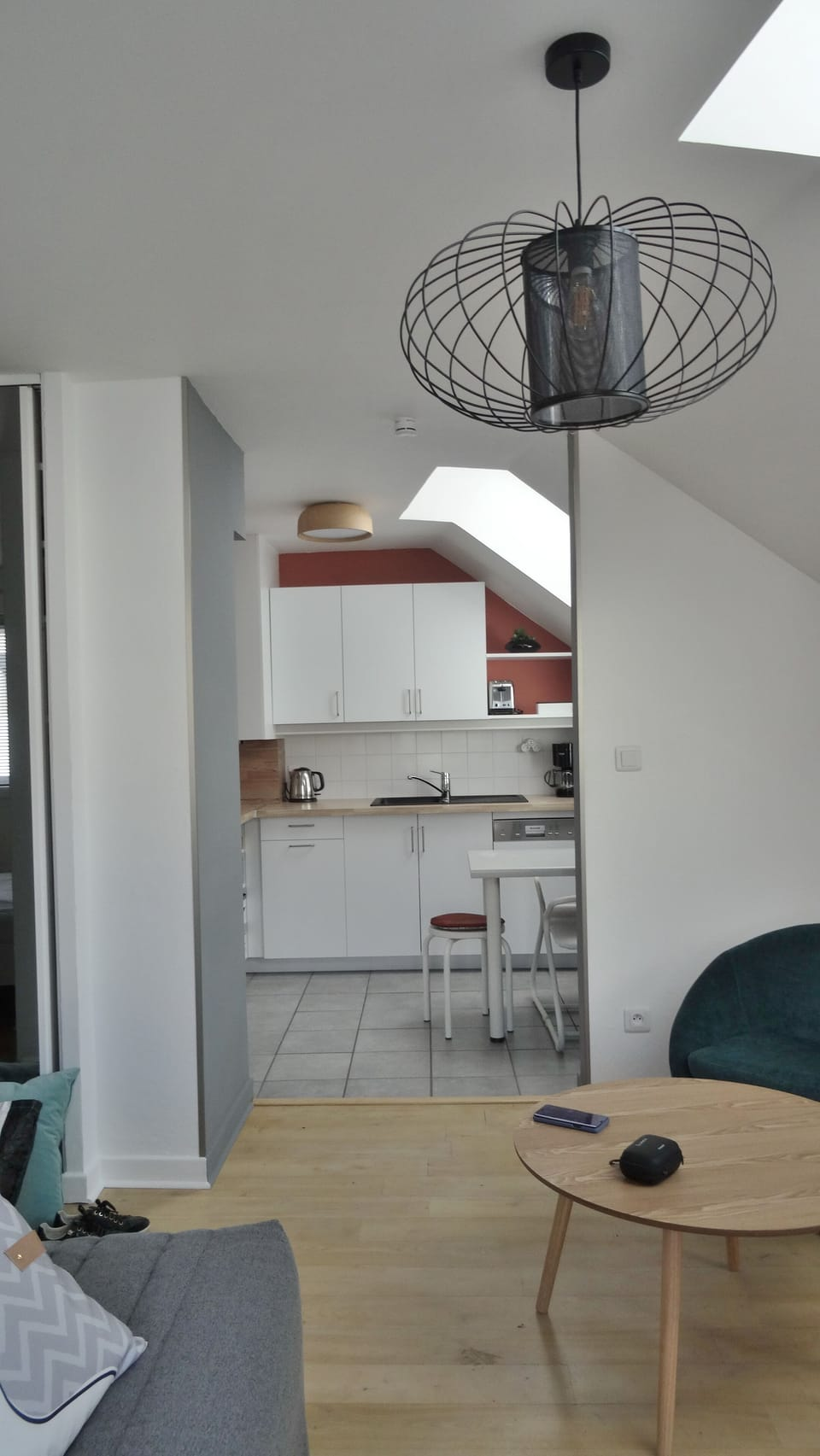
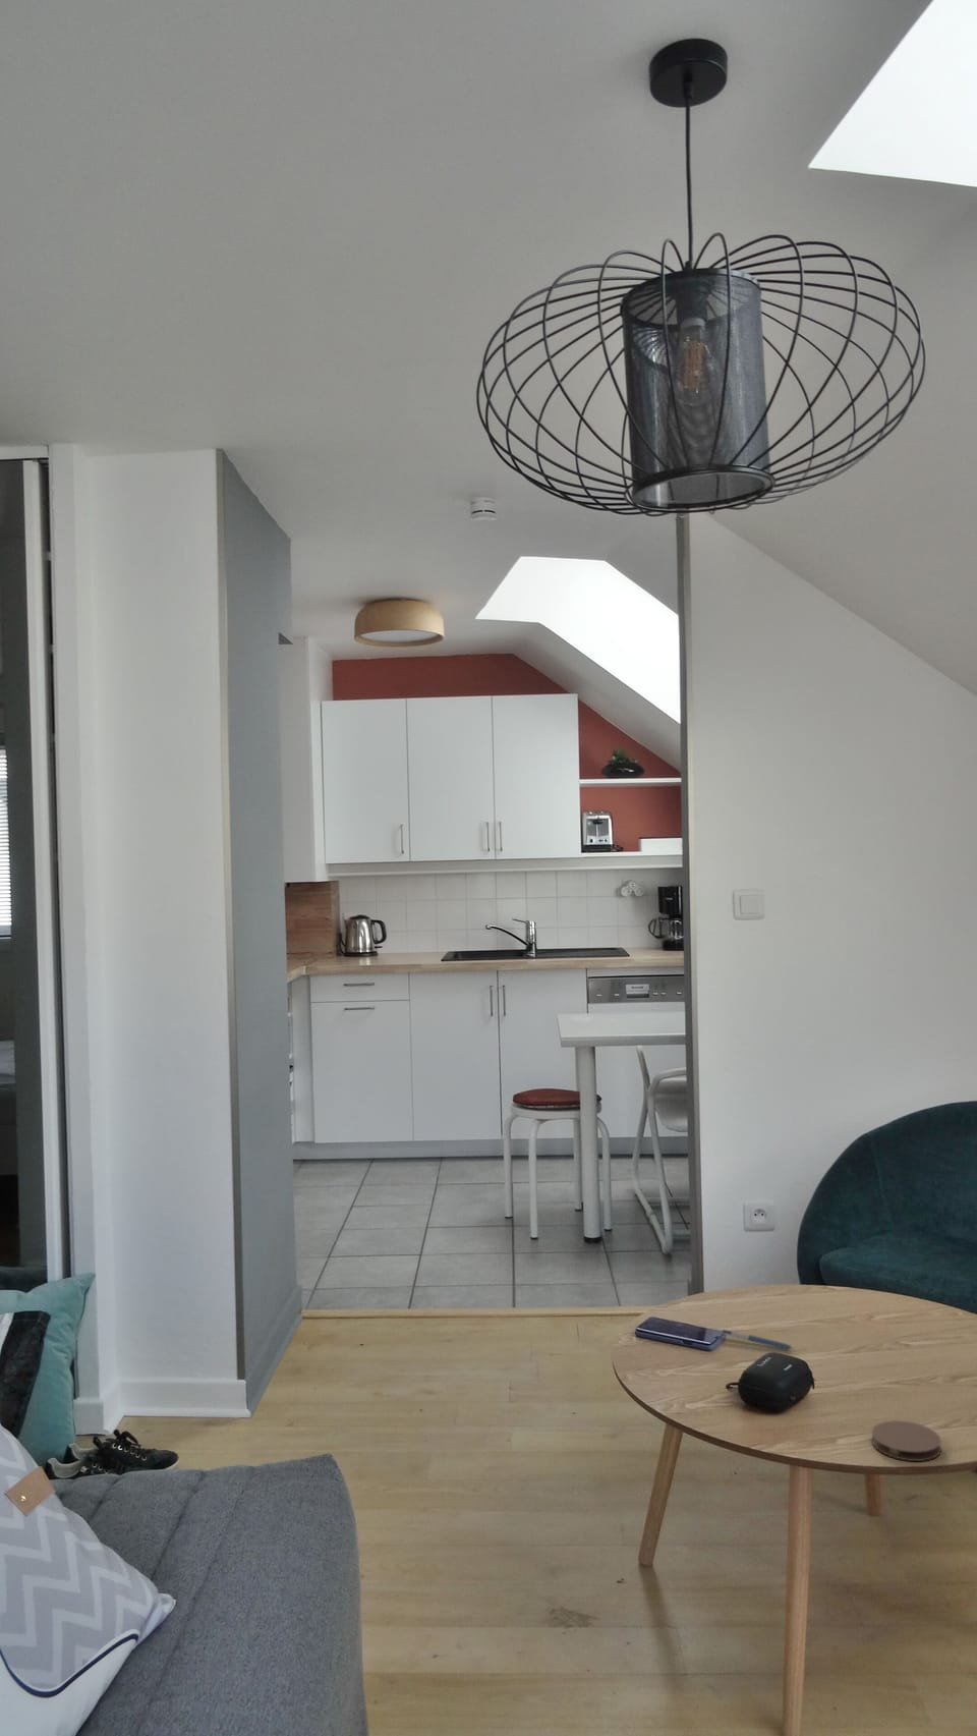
+ pen [718,1328,794,1350]
+ coaster [871,1419,942,1462]
